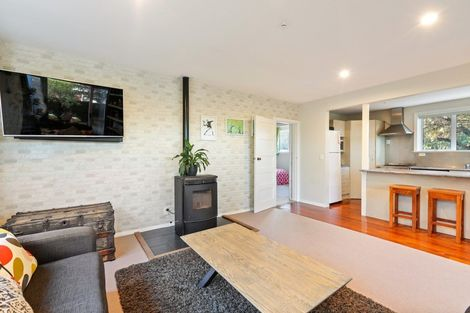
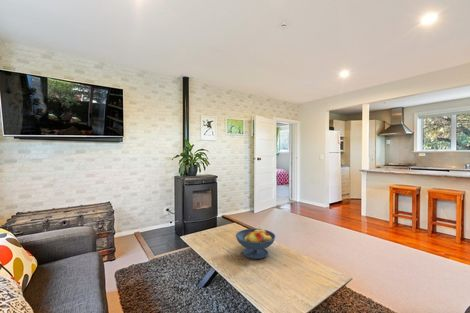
+ fruit bowl [235,227,276,260]
